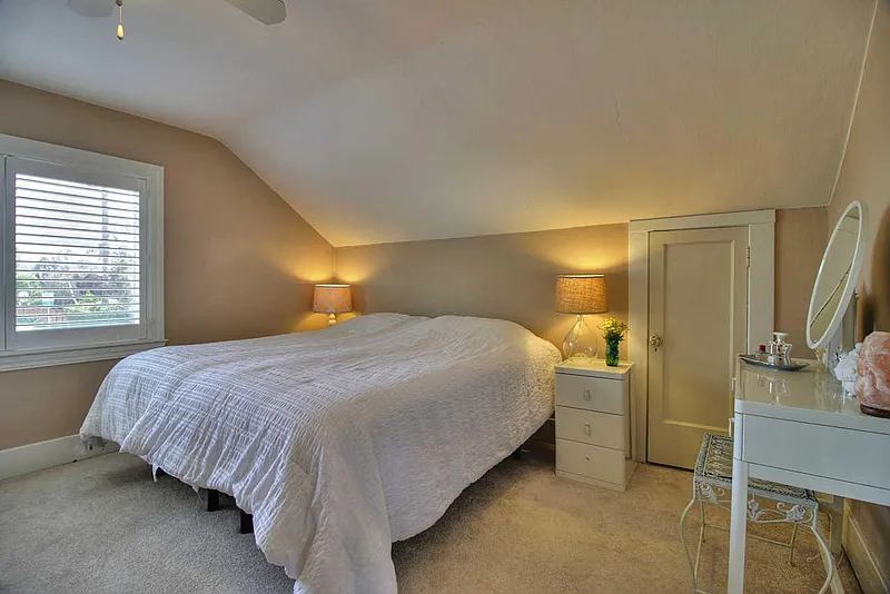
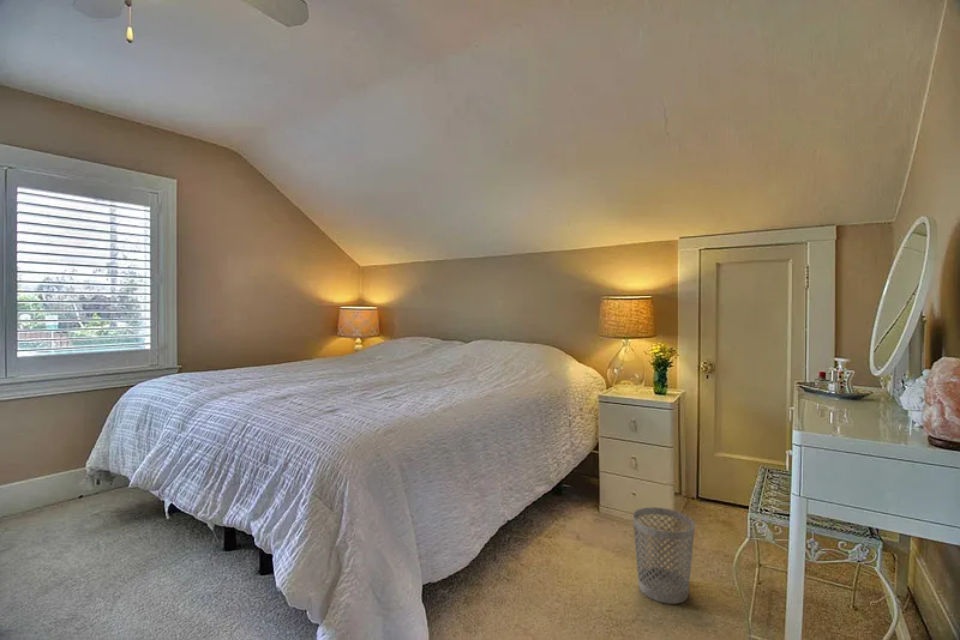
+ wastebasket [632,506,696,605]
